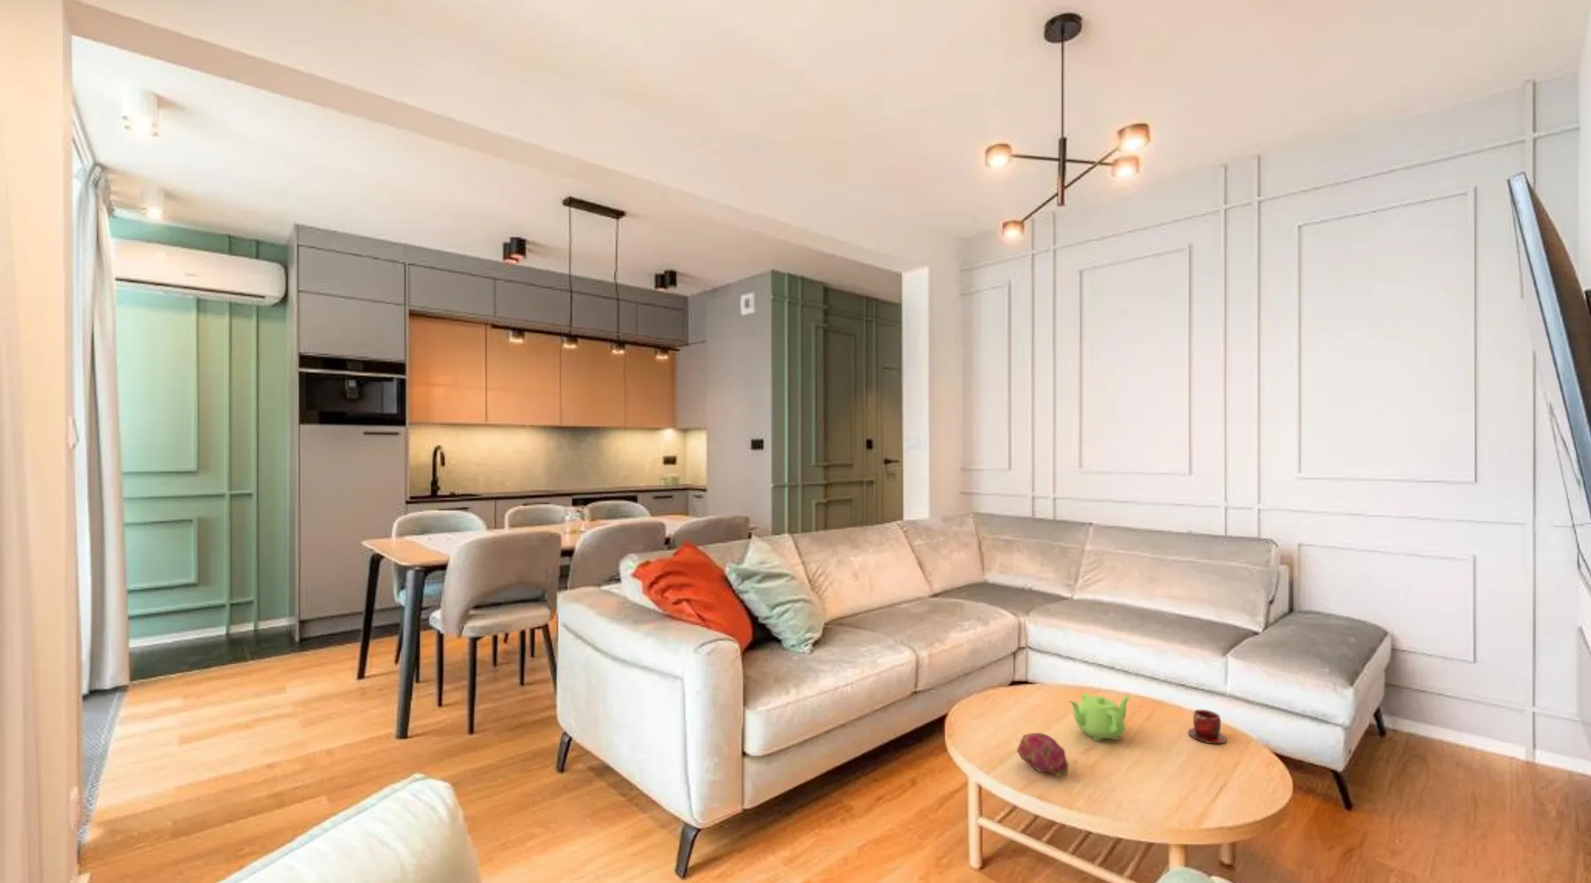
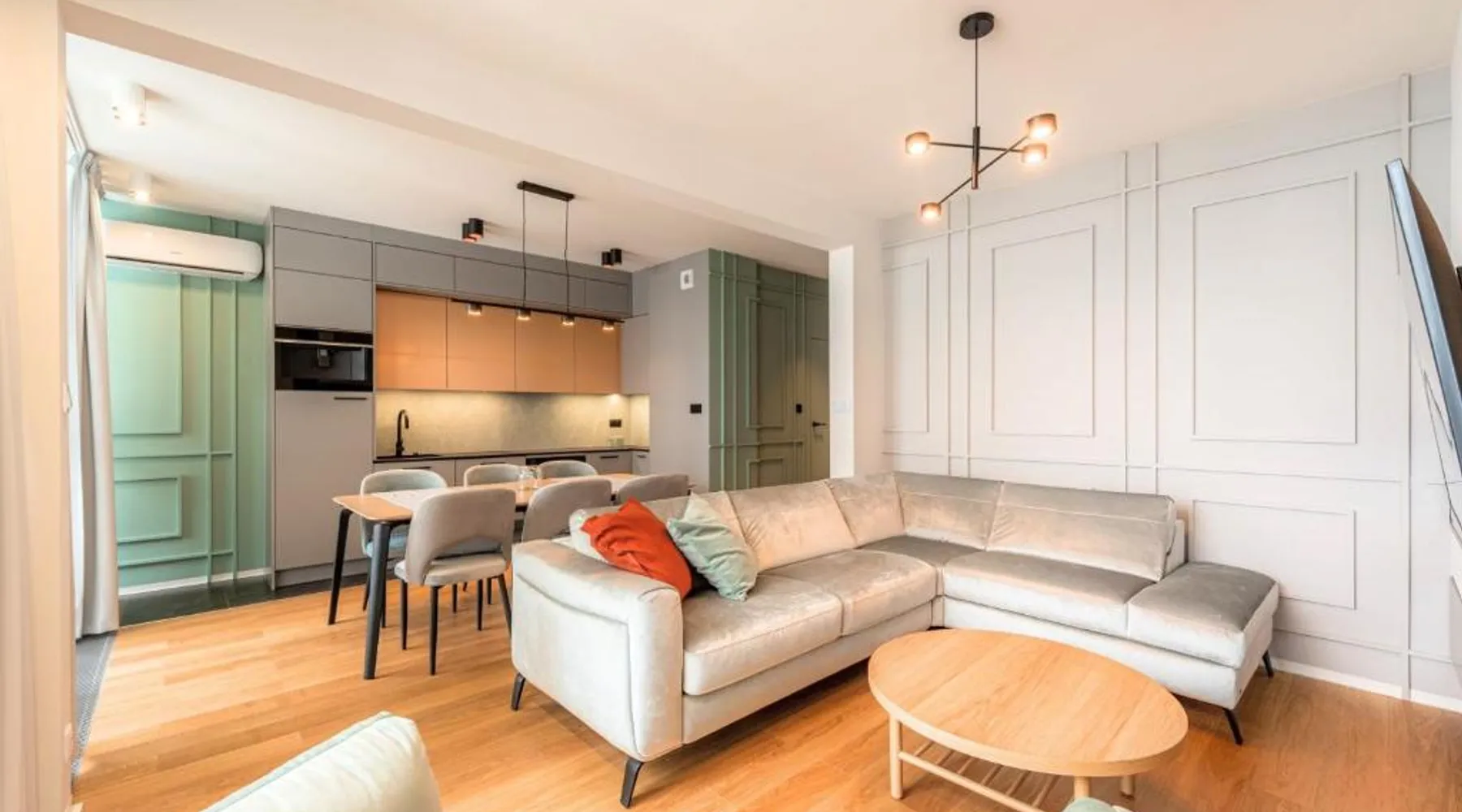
- teacup [1187,709,1226,745]
- fruit [1015,732,1070,778]
- teapot [1068,693,1132,742]
